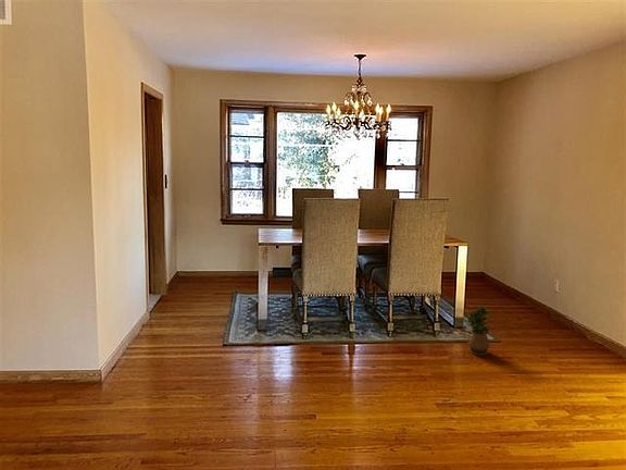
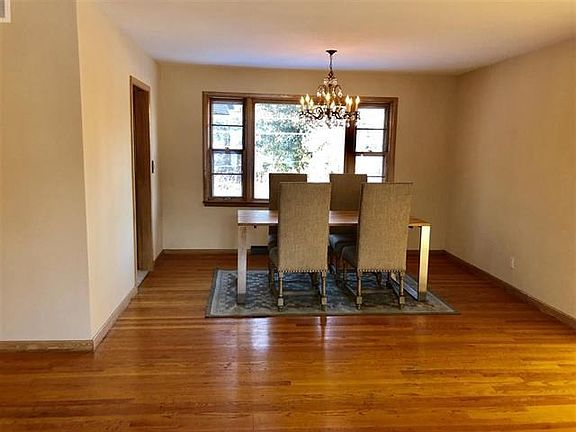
- potted plant [466,305,491,356]
